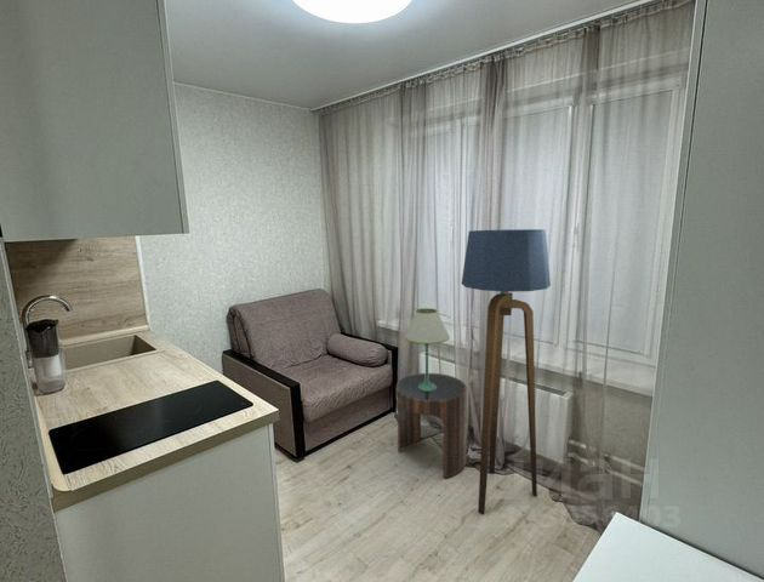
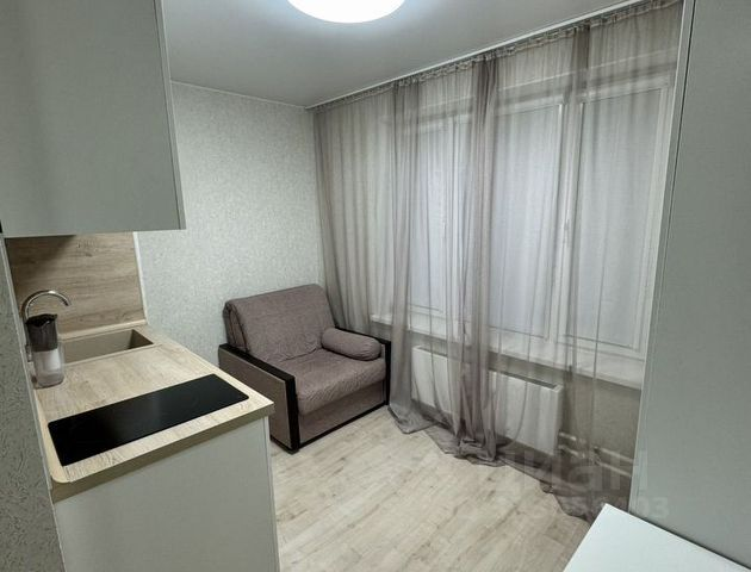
- table lamp [403,307,451,390]
- side table [395,372,468,479]
- floor lamp [461,228,552,515]
